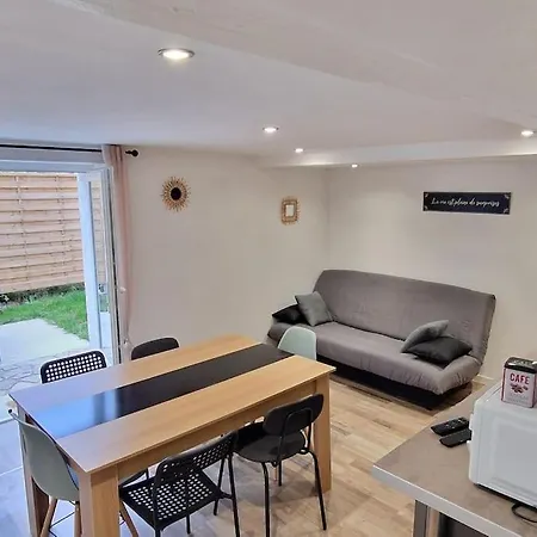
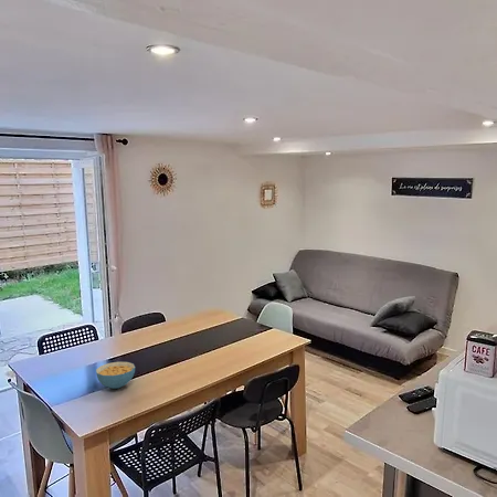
+ cereal bowl [95,361,136,390]
